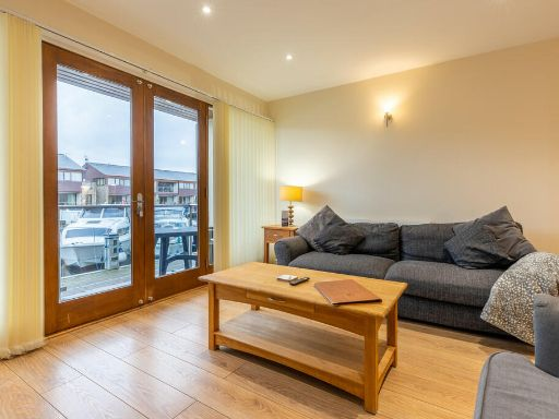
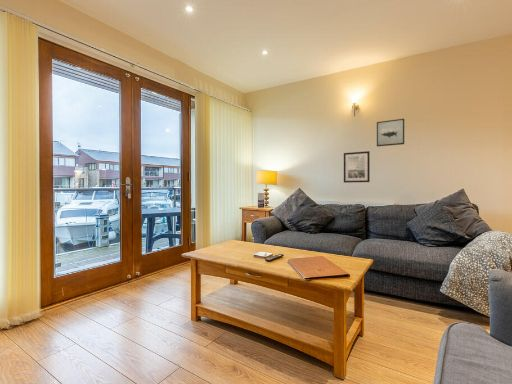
+ wall art [343,150,371,184]
+ wall art [376,118,405,147]
